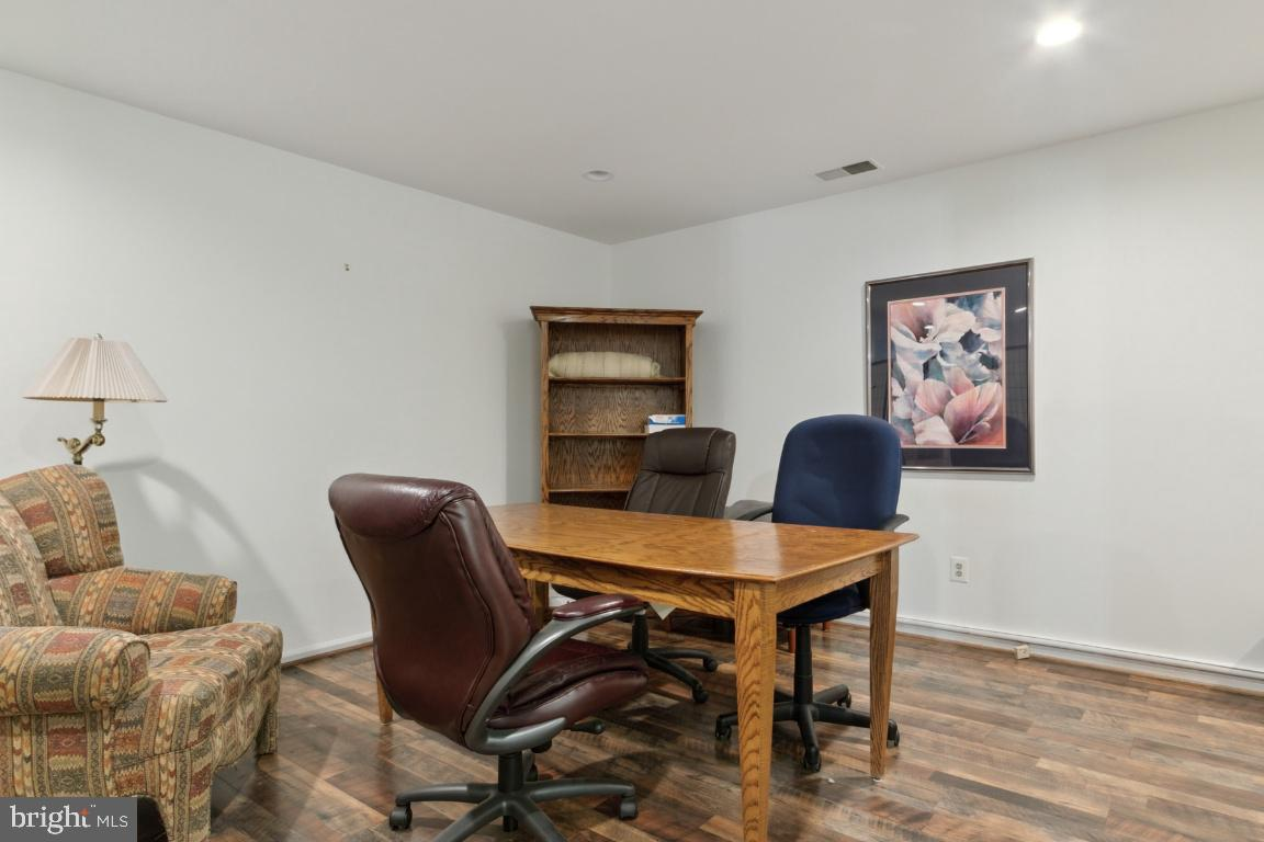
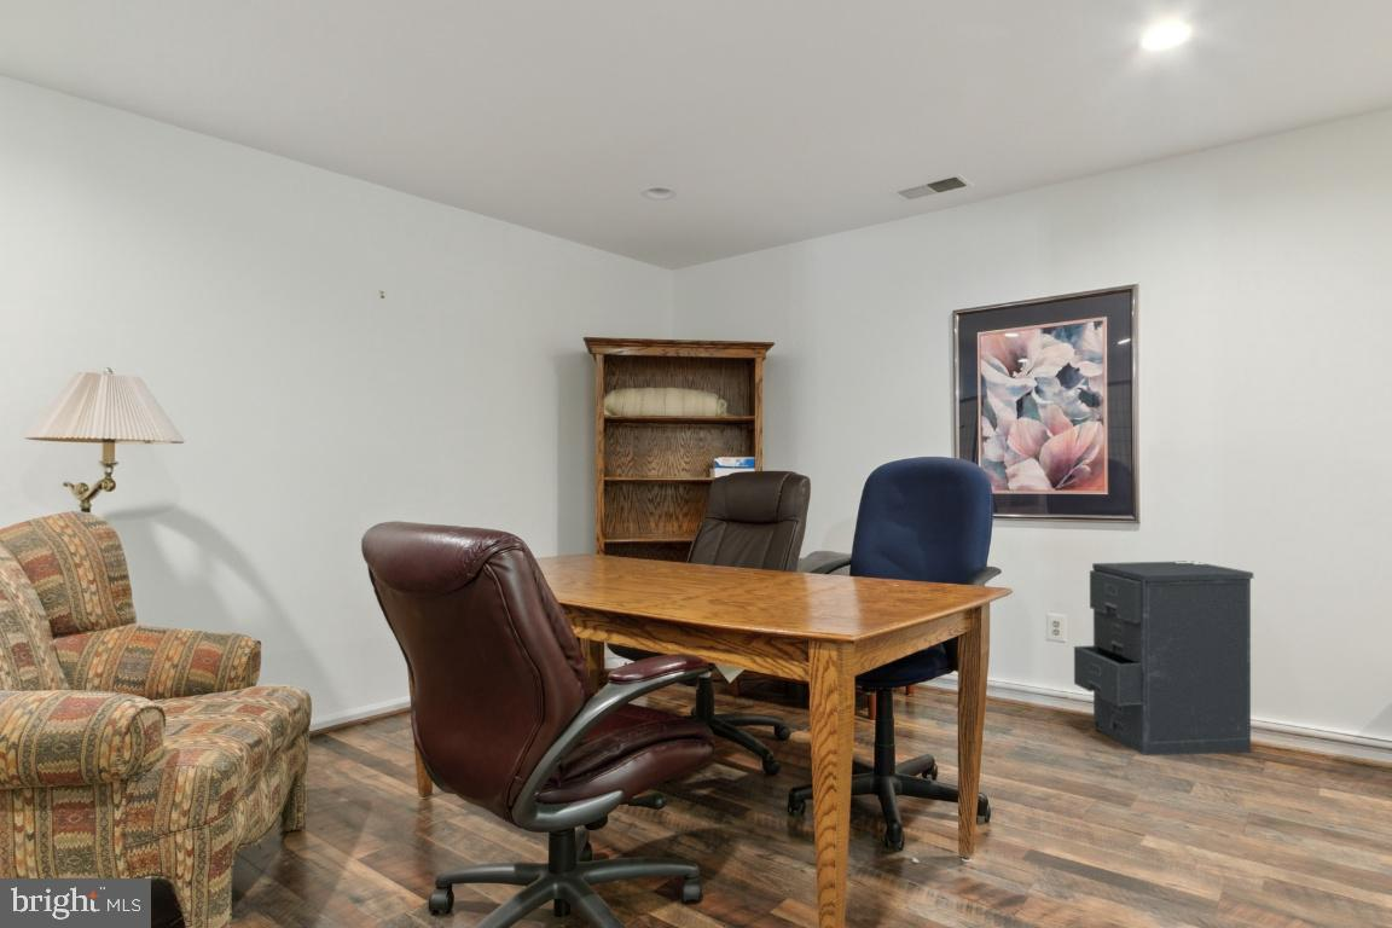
+ filing cabinet [1073,561,1254,756]
